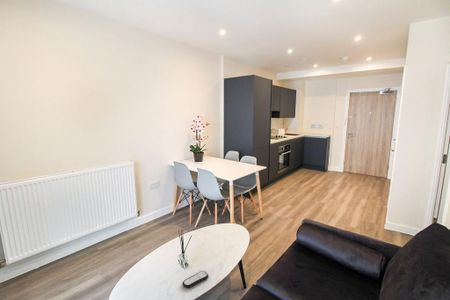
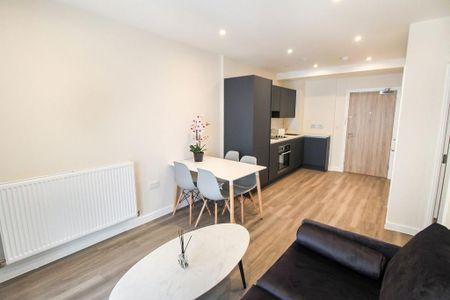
- remote control [182,270,209,289]
